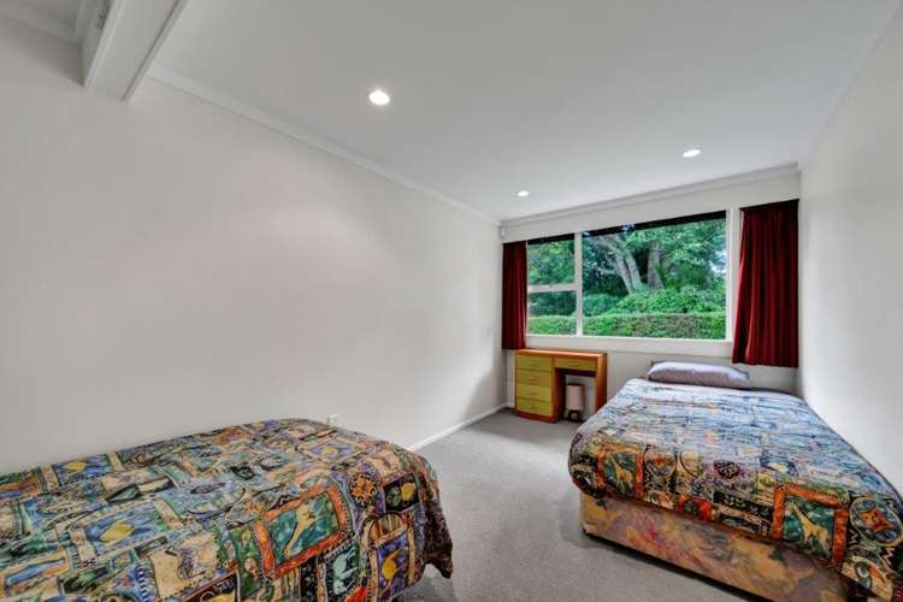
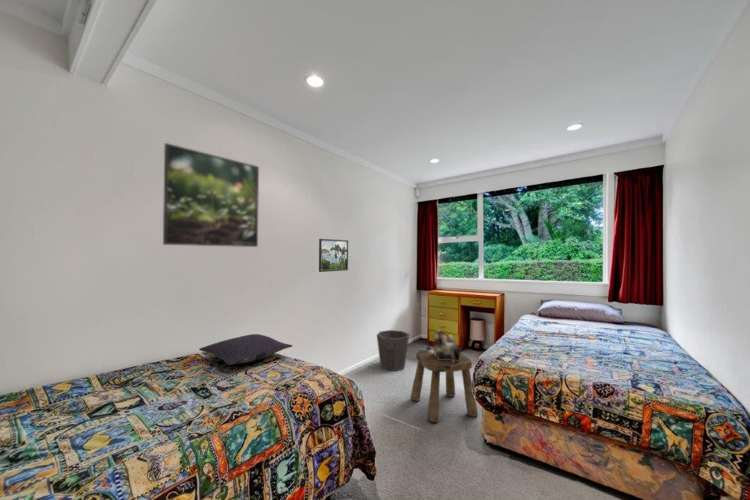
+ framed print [318,238,349,273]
+ ruined building [425,329,462,363]
+ stool [410,348,479,423]
+ waste bin [376,329,411,372]
+ pillow [198,333,293,366]
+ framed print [162,142,260,248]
